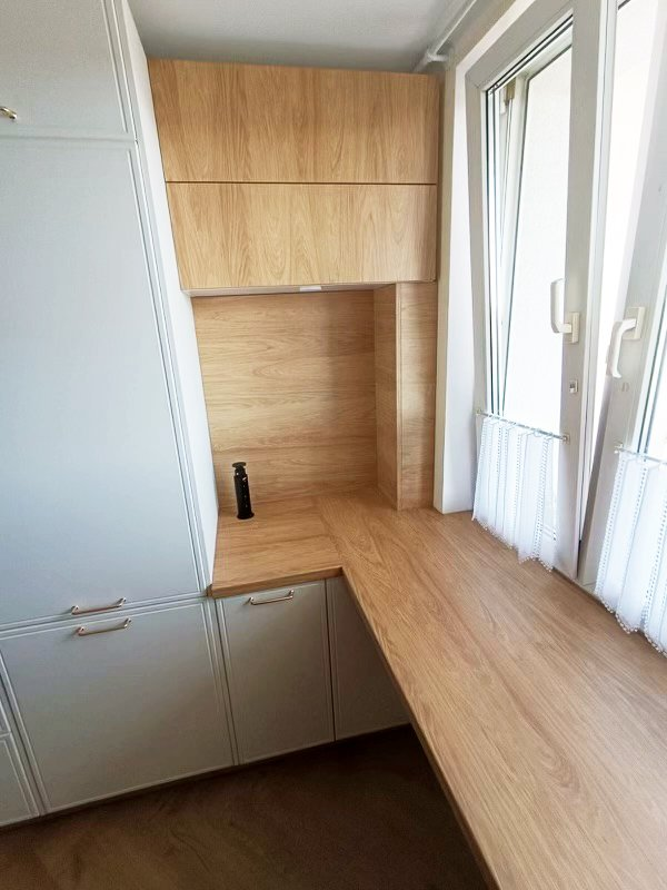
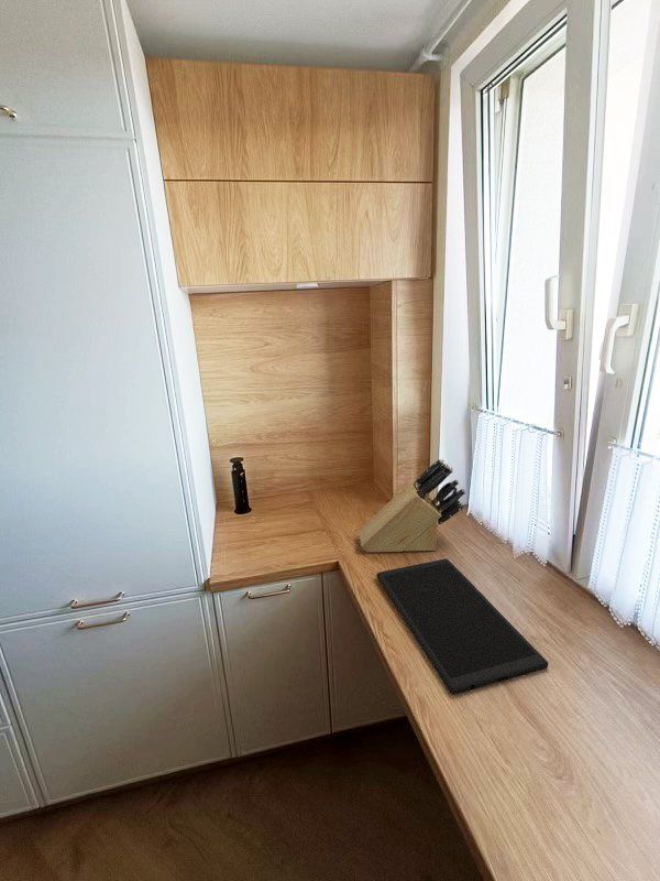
+ knife block [359,458,466,553]
+ cutting board [375,557,549,696]
